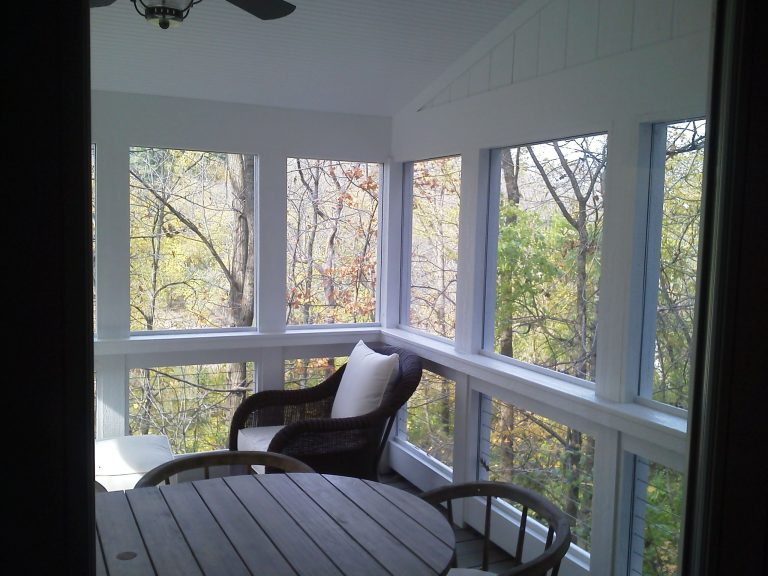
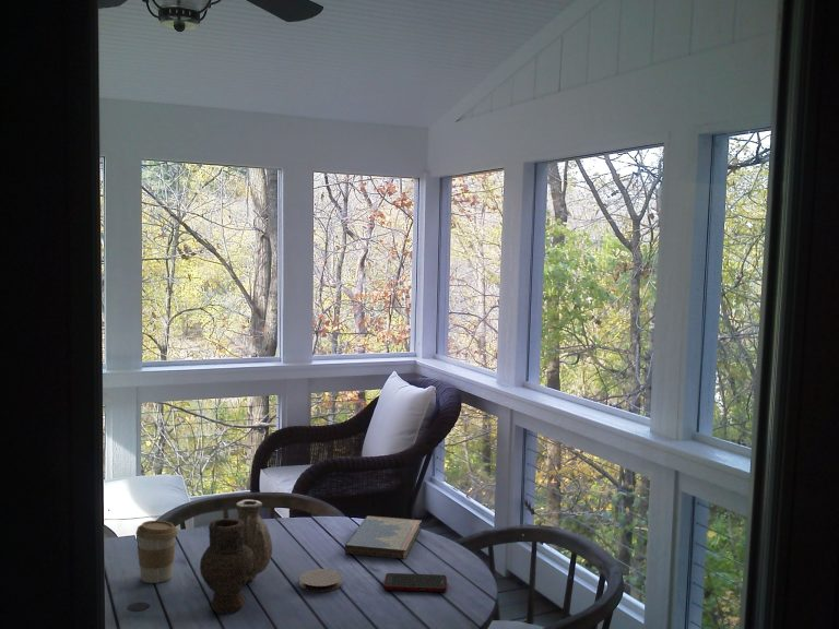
+ hardcover book [344,514,423,560]
+ coaster [298,568,343,593]
+ vase [199,499,273,615]
+ cell phone [382,572,448,593]
+ coffee cup [134,520,179,584]
